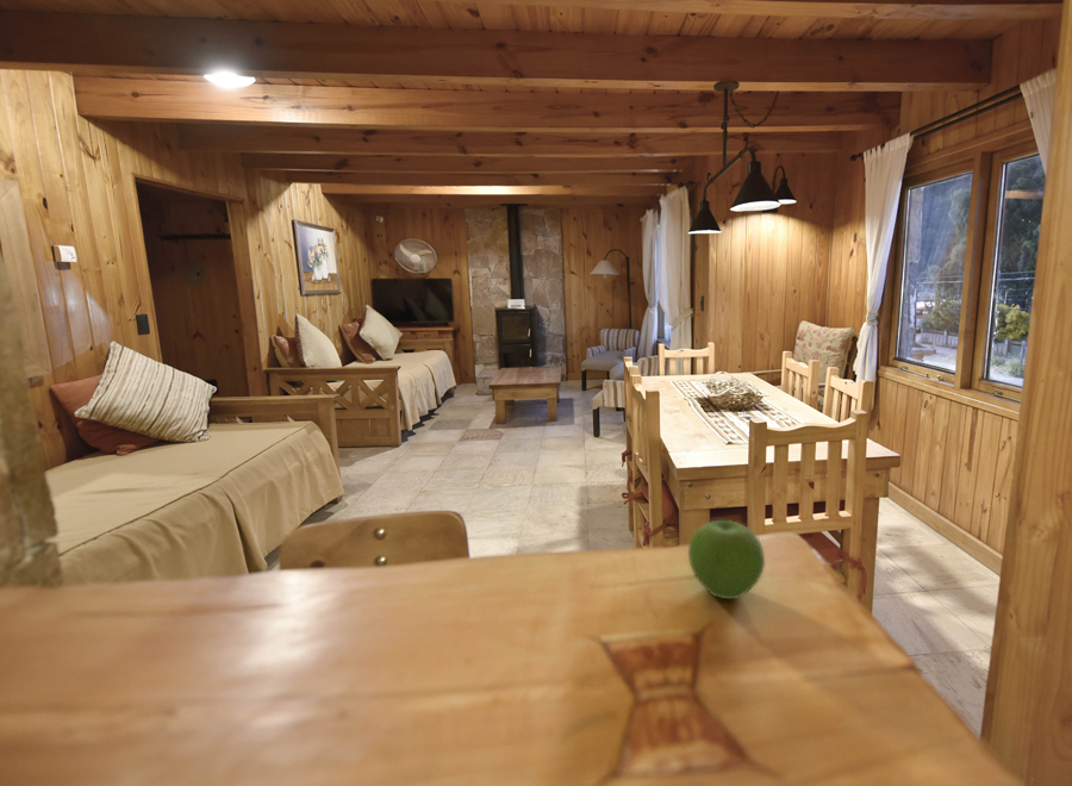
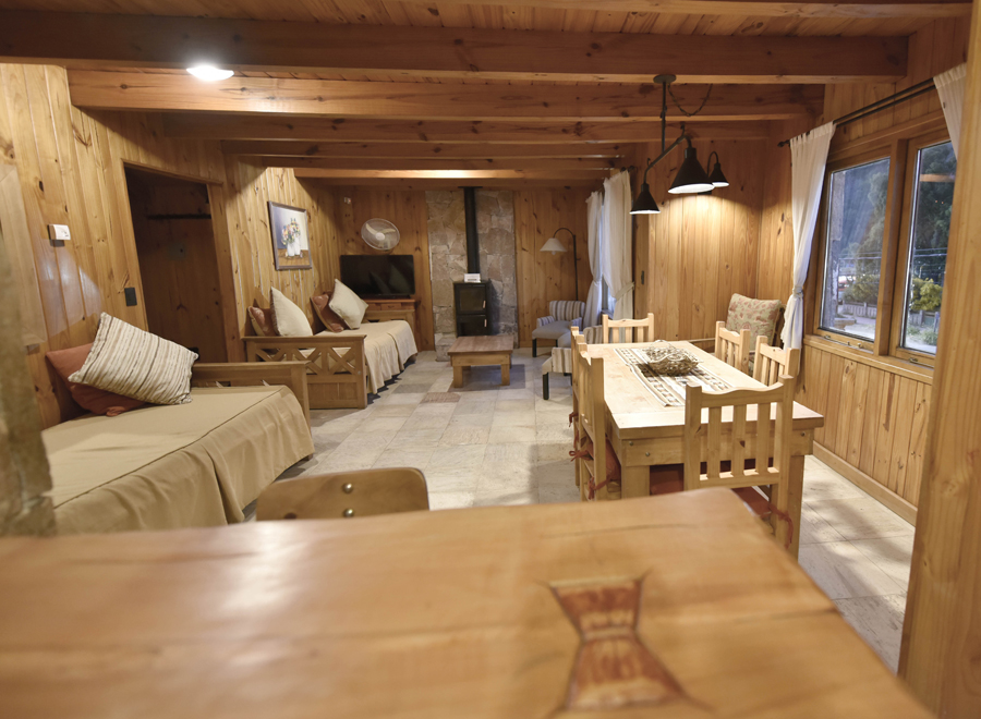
- fruit [687,519,766,600]
